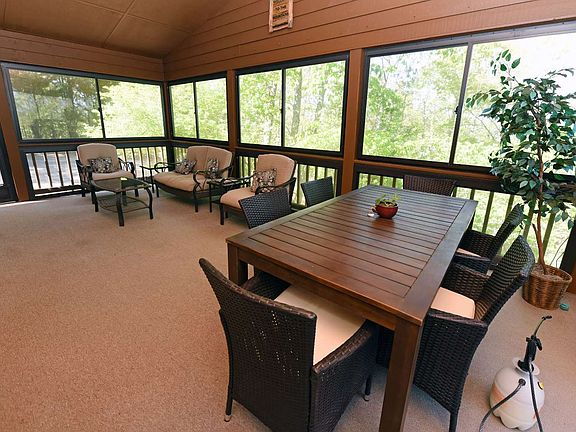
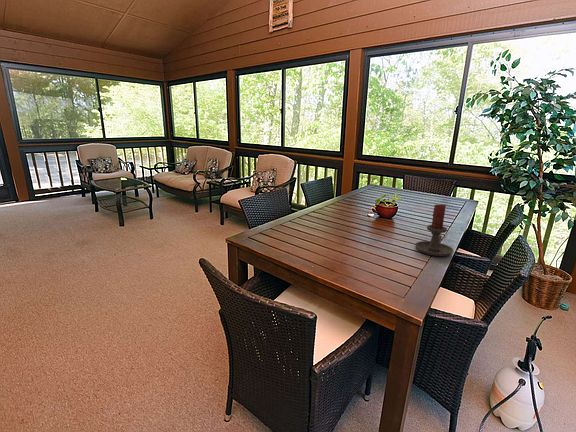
+ candle holder [414,204,454,257]
